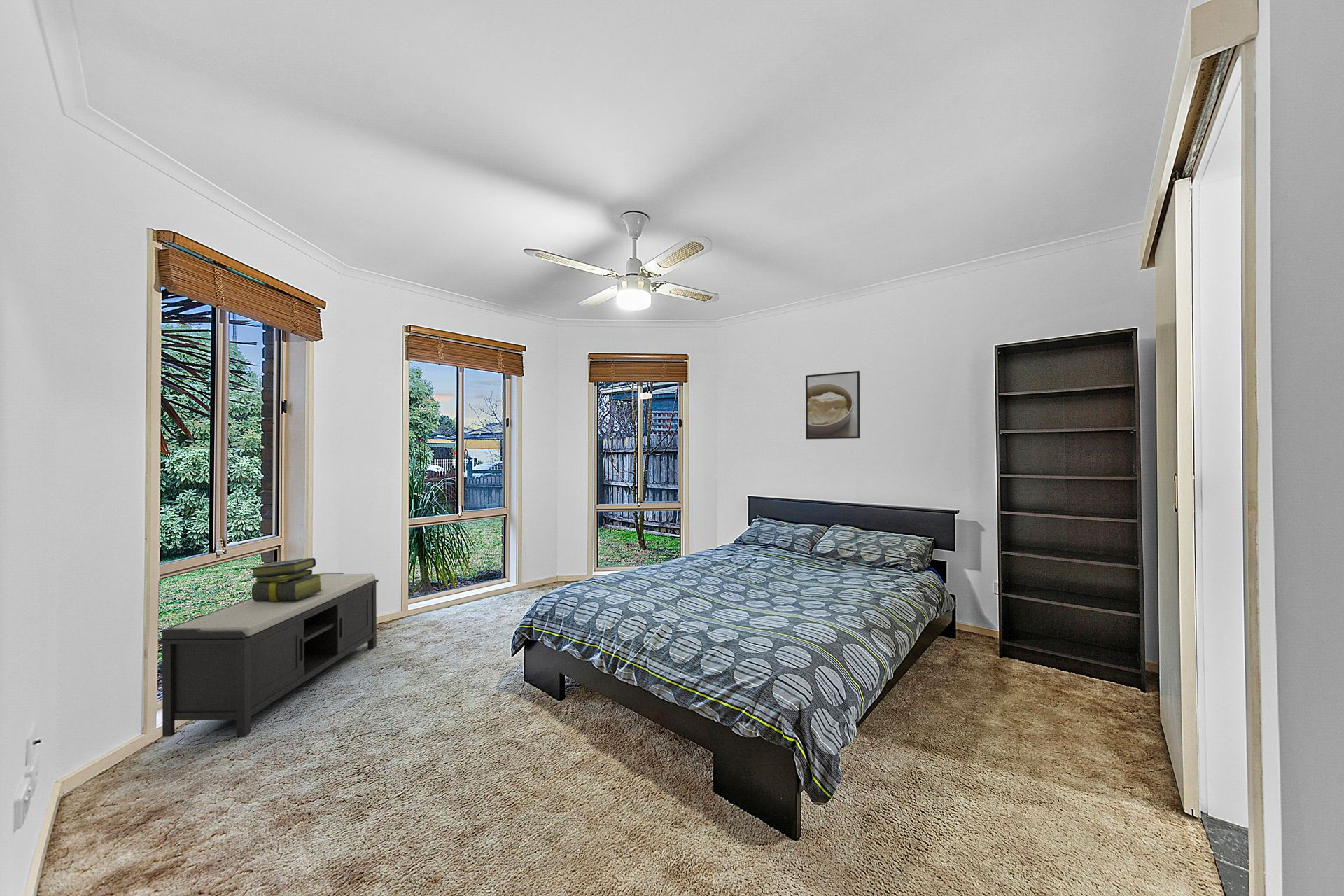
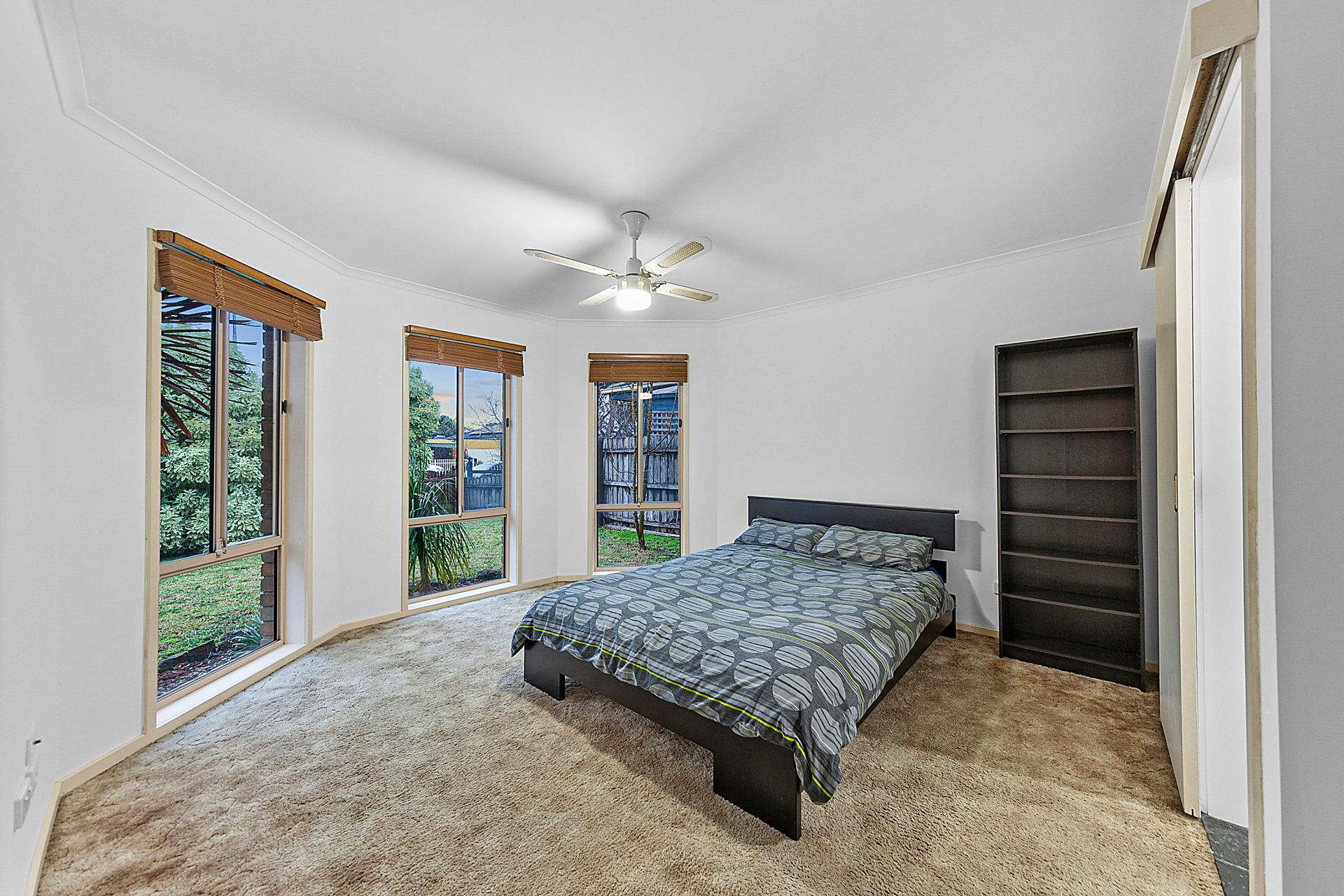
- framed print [805,370,861,440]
- bench [158,573,379,738]
- stack of books [249,557,323,602]
